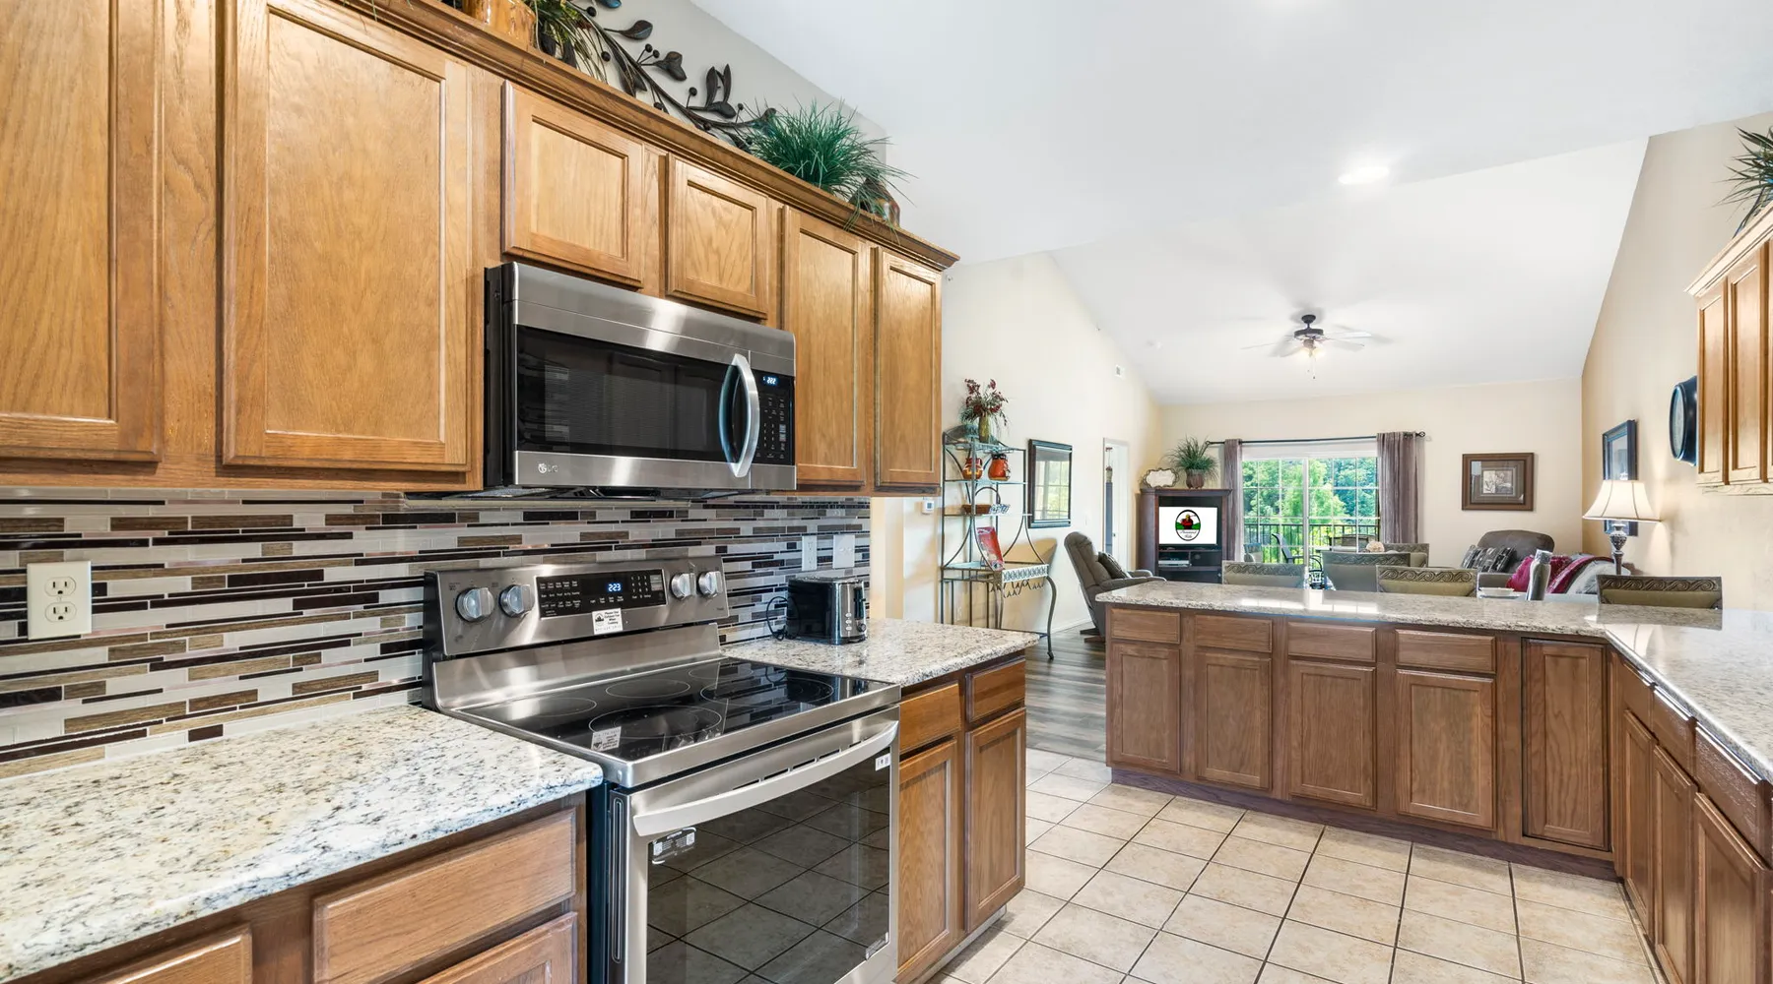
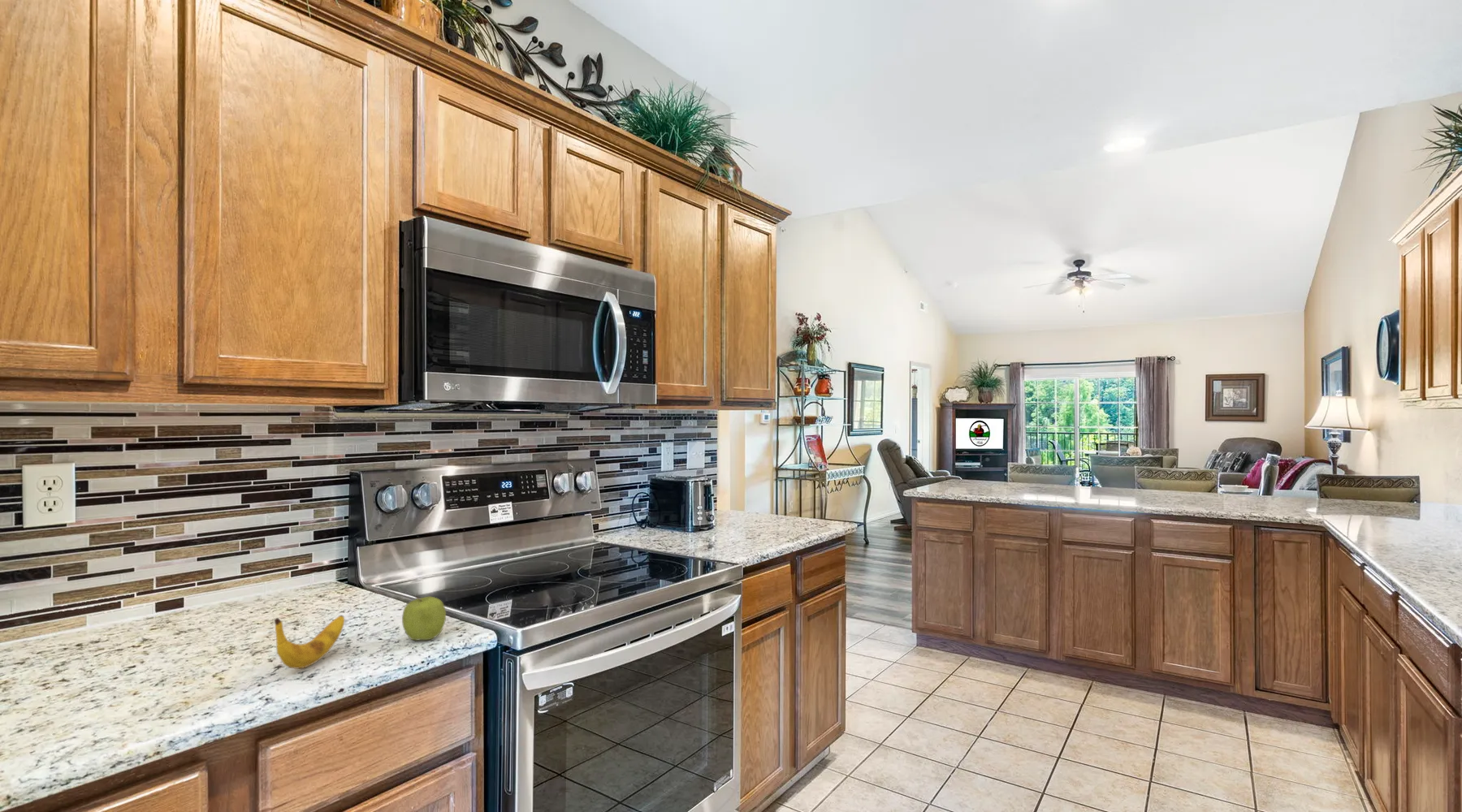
+ banana [274,614,345,670]
+ fruit [401,596,447,641]
